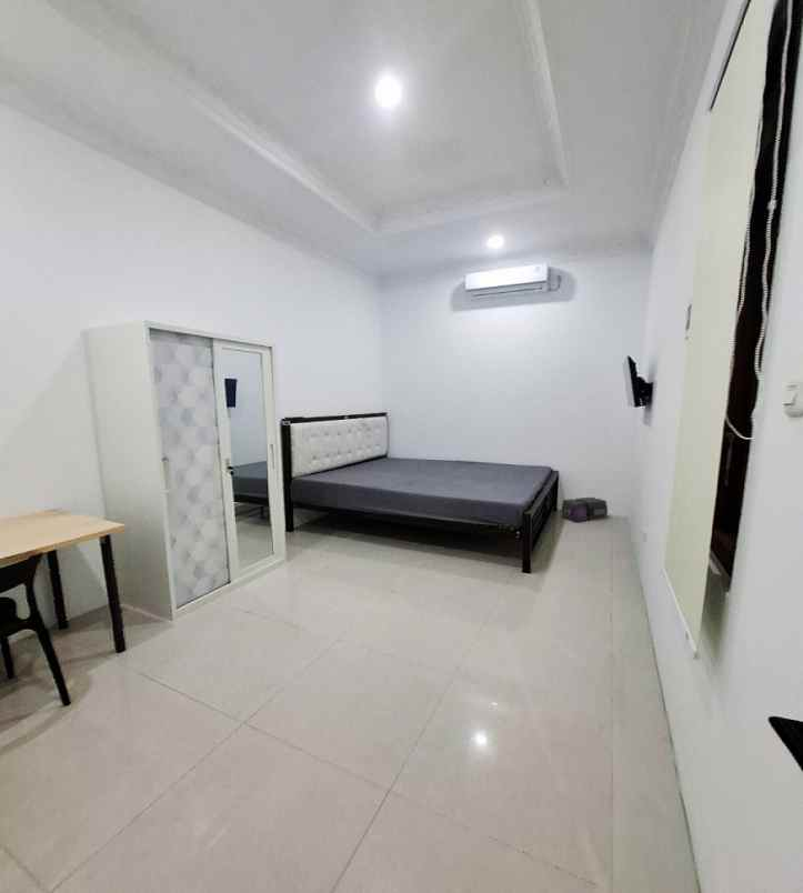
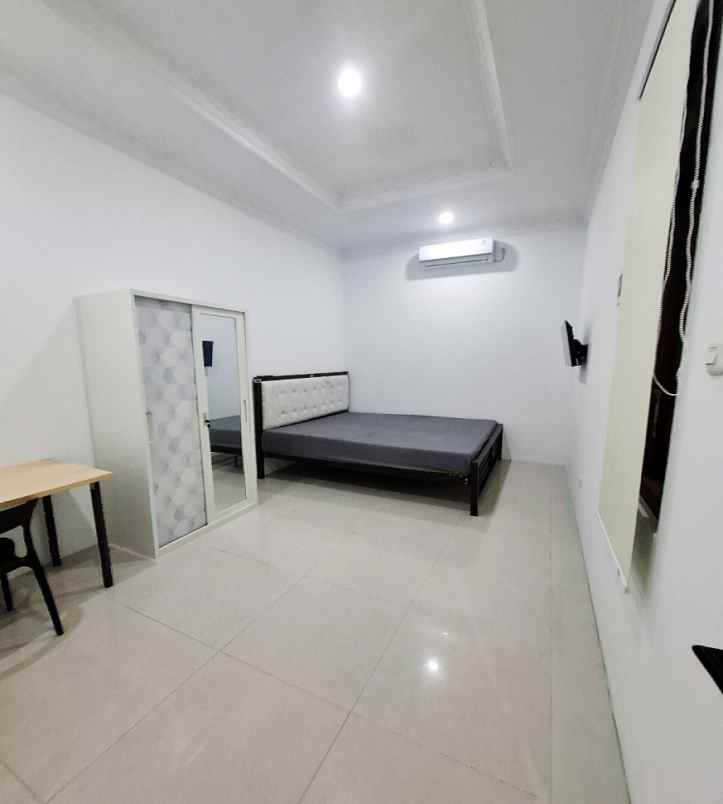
- air purifier [560,496,609,523]
